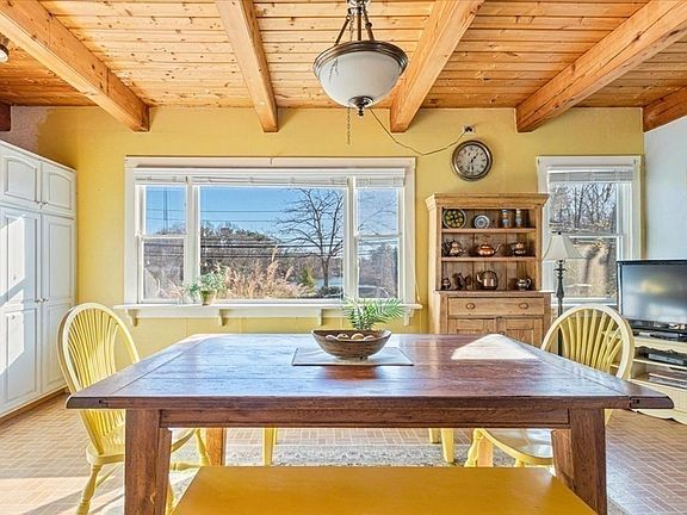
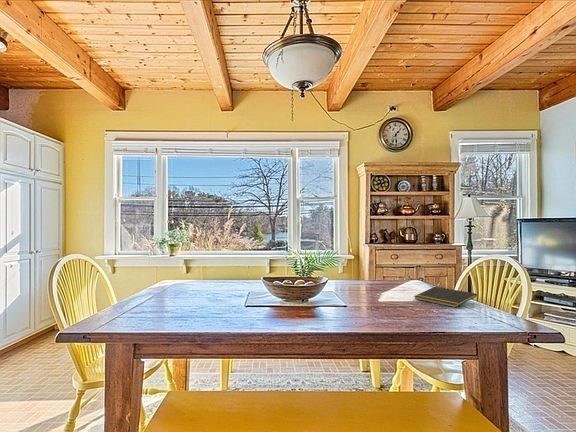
+ notepad [413,286,478,308]
